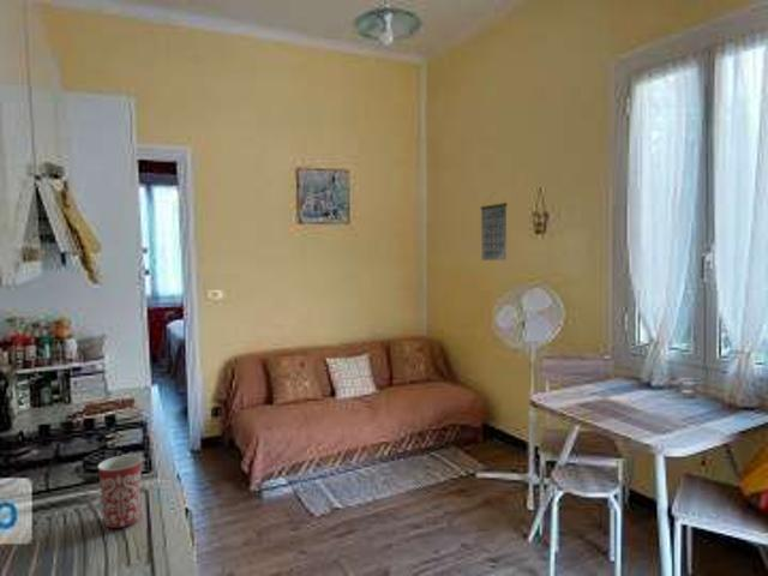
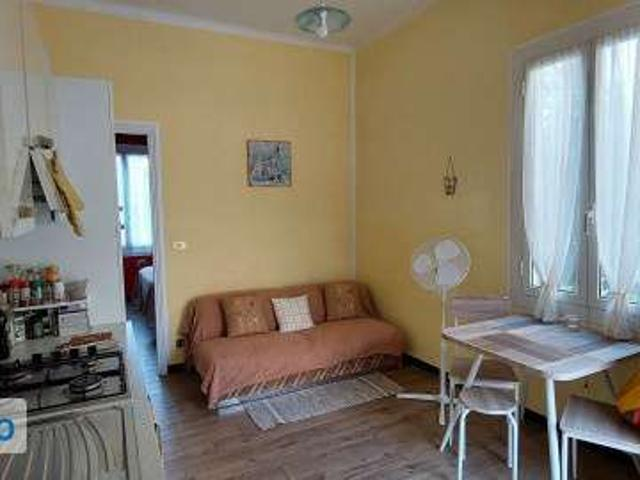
- mug [96,454,143,529]
- calendar [479,191,509,262]
